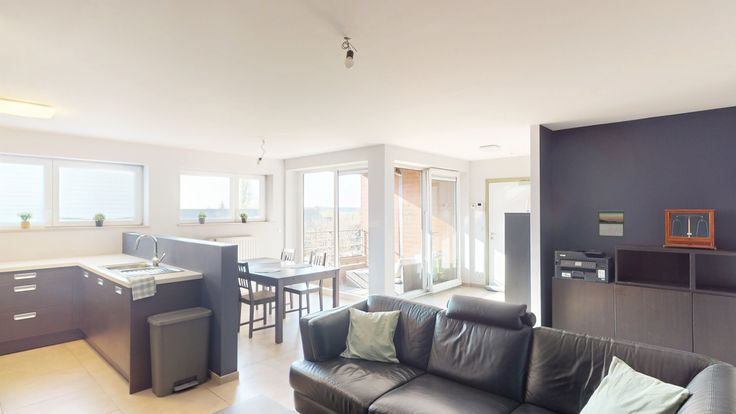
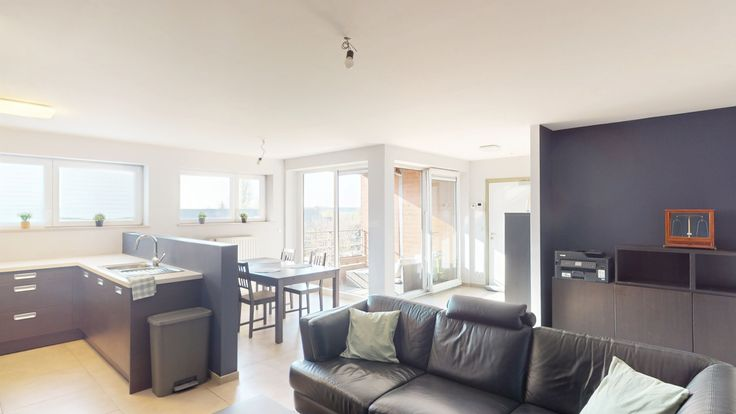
- calendar [597,209,626,238]
